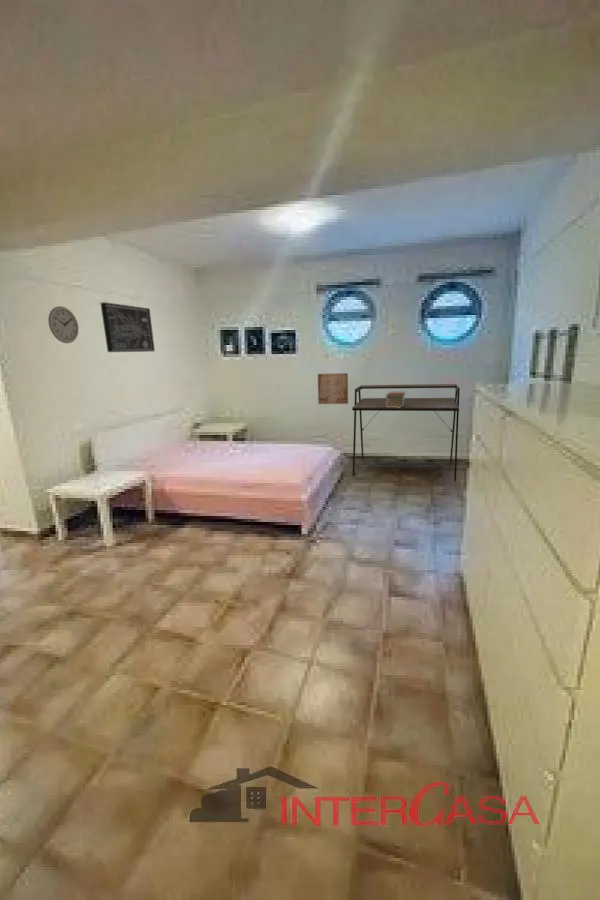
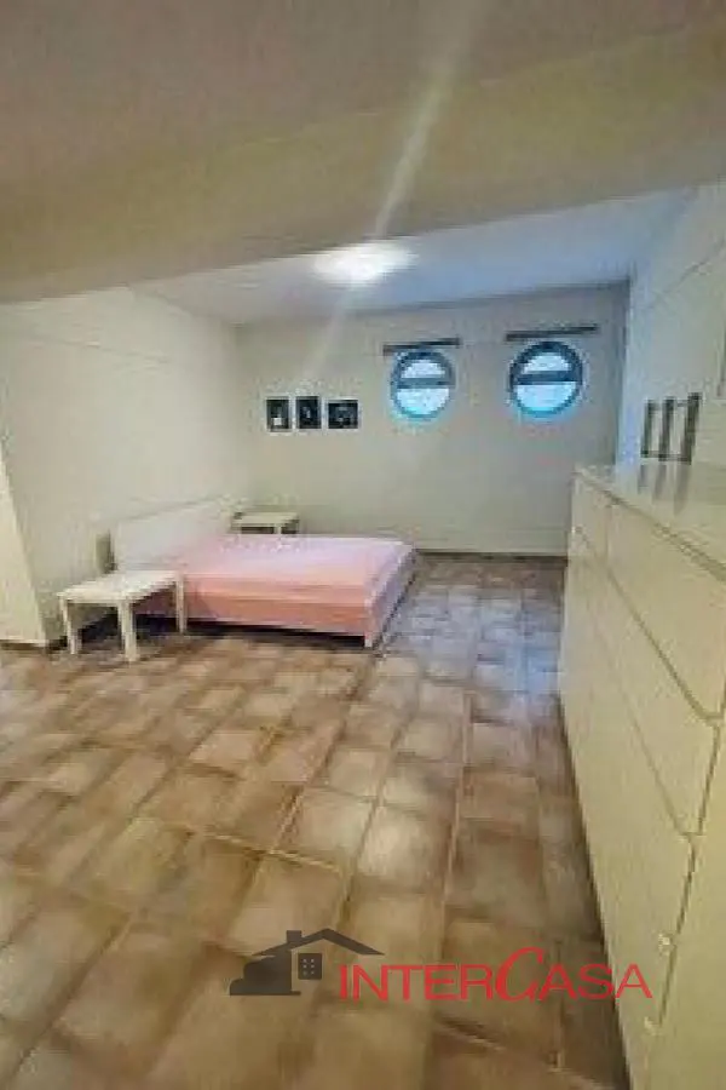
- wall art [317,372,349,405]
- desk [351,383,461,482]
- wall art [99,301,156,353]
- book stack [384,391,406,408]
- wall clock [47,305,80,344]
